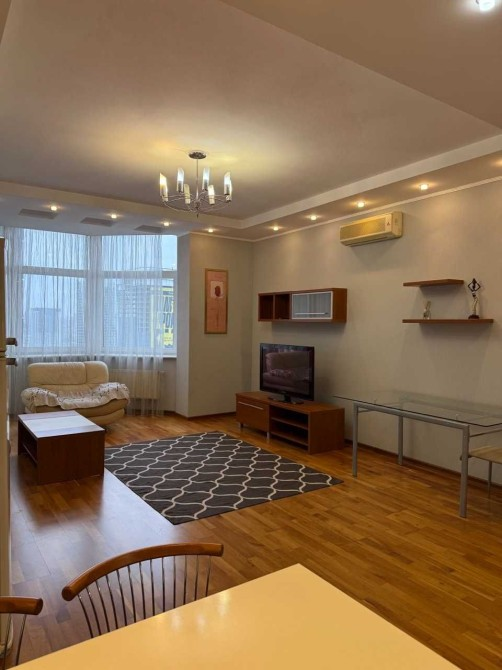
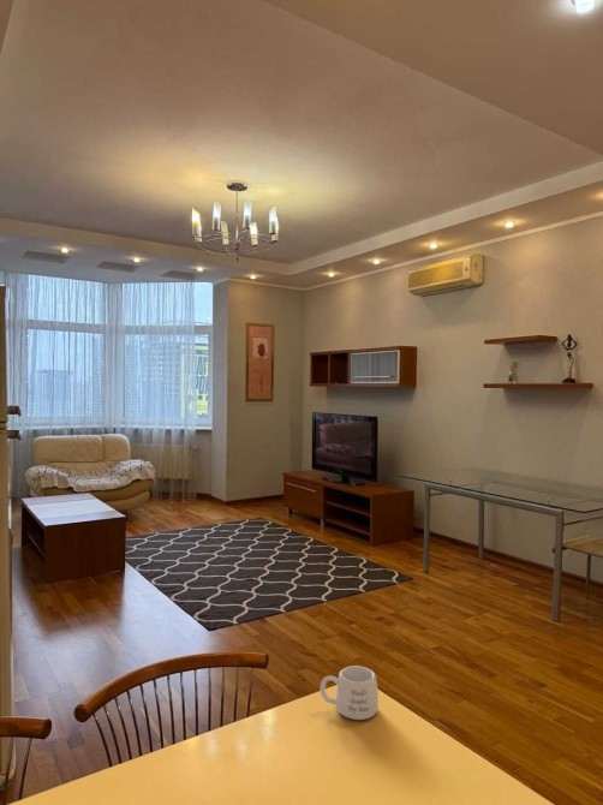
+ mug [320,664,380,721]
